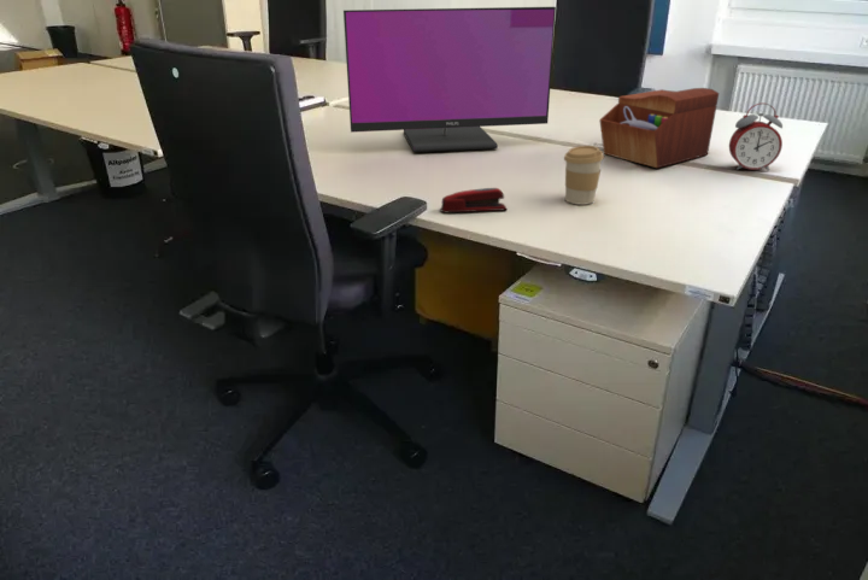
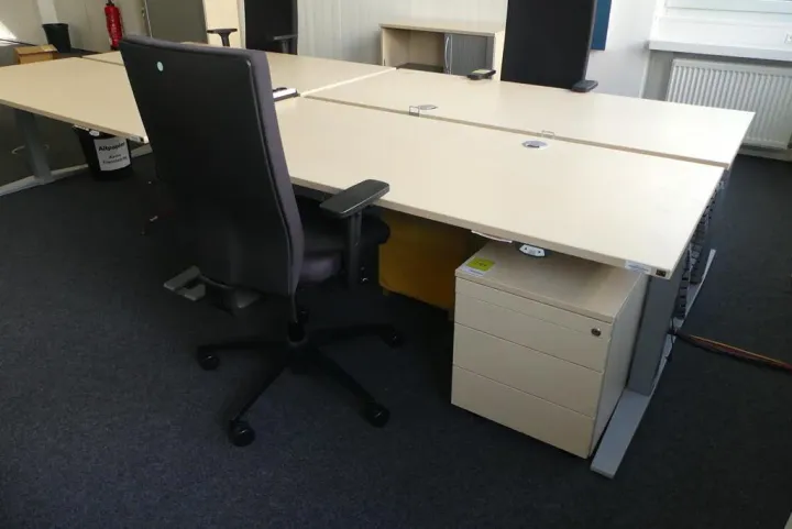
- coffee cup [563,145,605,206]
- sewing box [598,87,720,169]
- computer monitor [342,6,557,153]
- alarm clock [728,101,784,171]
- stapler [439,187,508,213]
